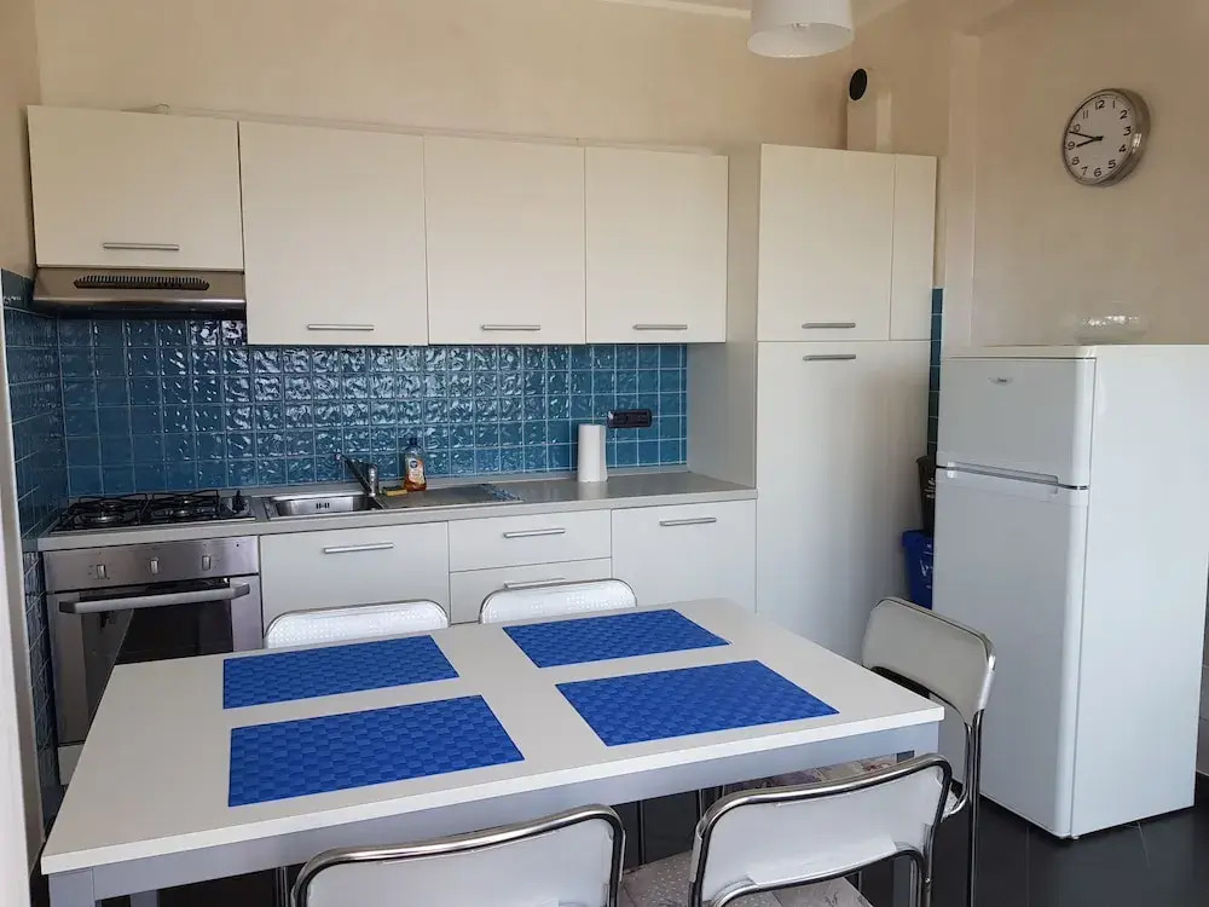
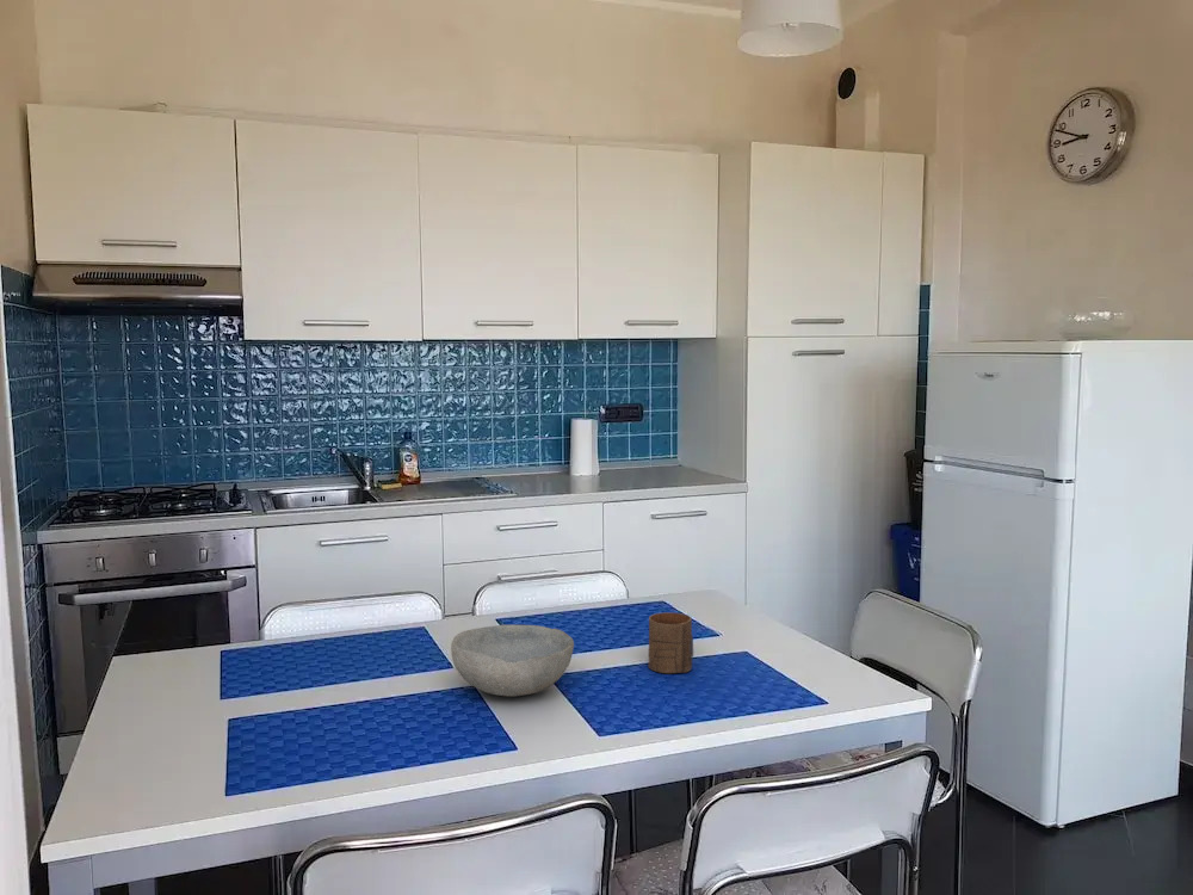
+ cup [647,611,694,674]
+ bowl [450,624,575,697]
